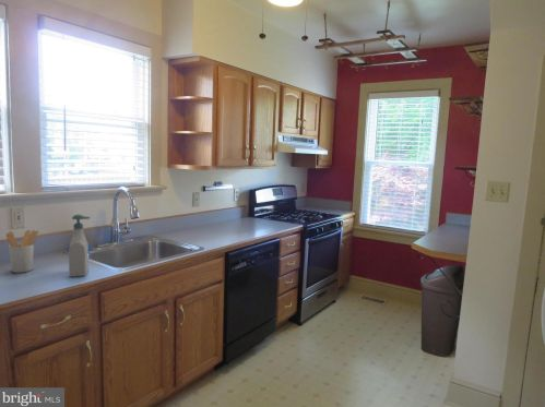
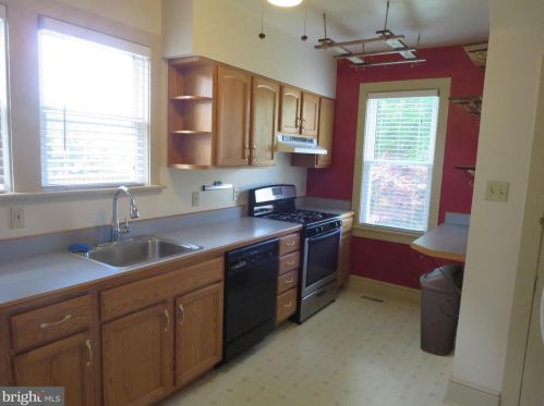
- soap bottle [68,214,91,278]
- utensil holder [5,229,39,274]
